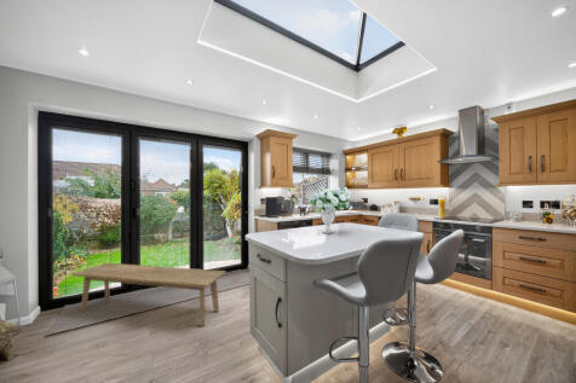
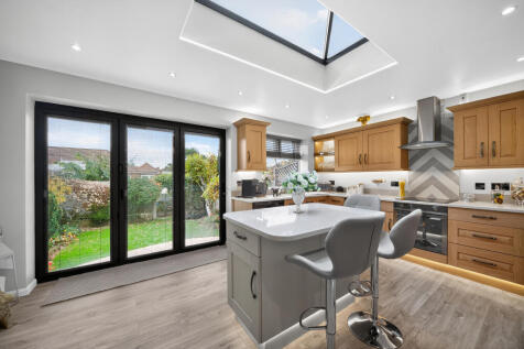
- bench [70,262,227,327]
